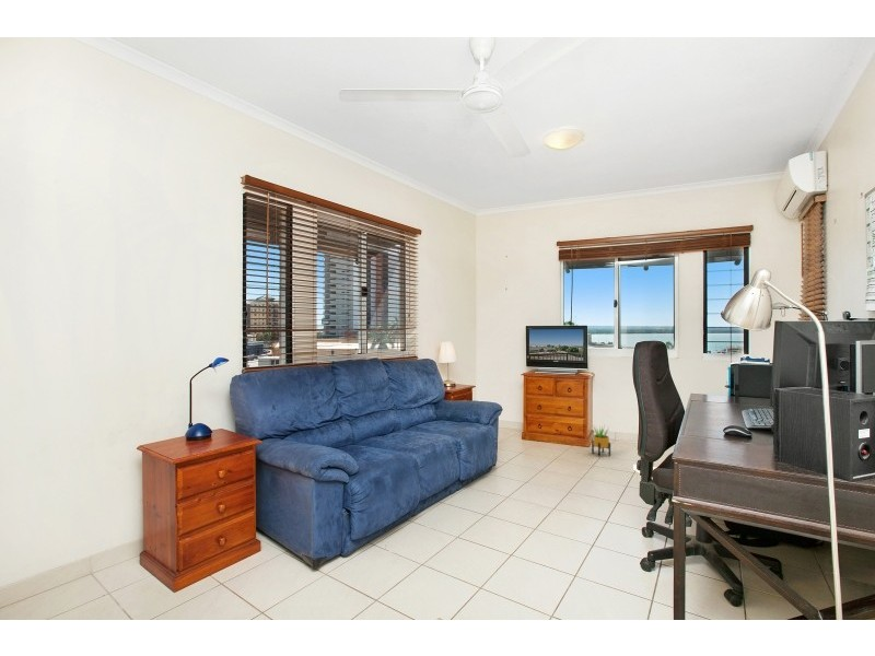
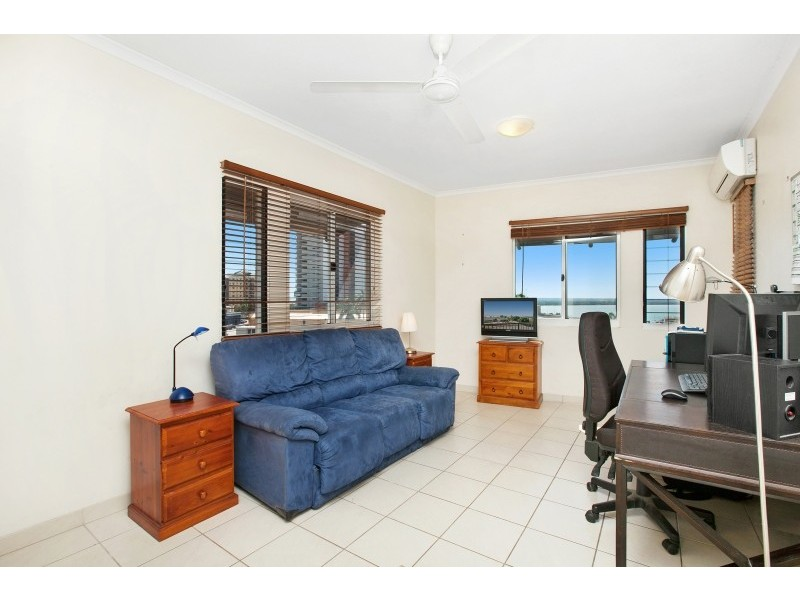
- potted plant [591,425,611,457]
